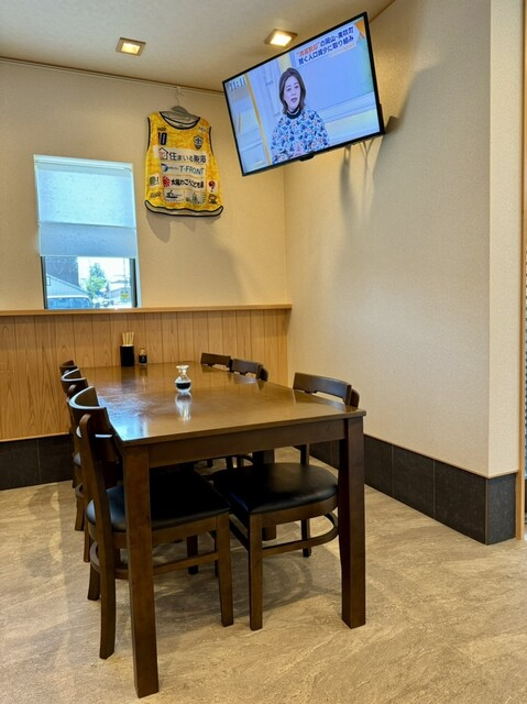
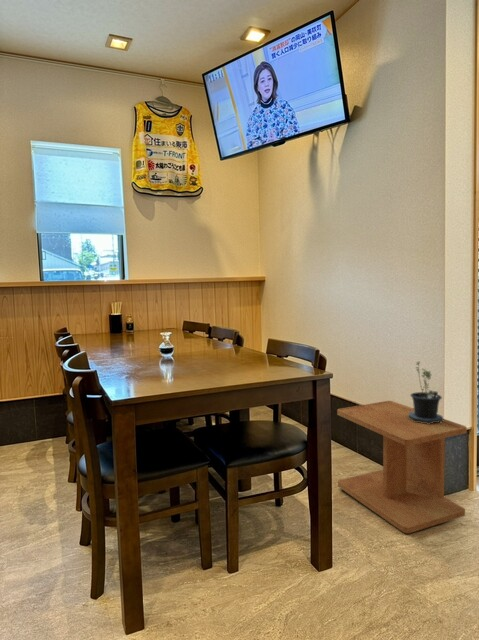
+ side table [336,400,468,534]
+ potted plant [408,361,444,424]
